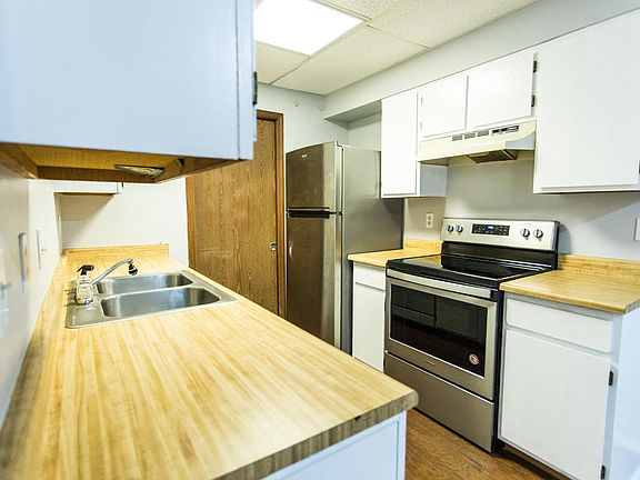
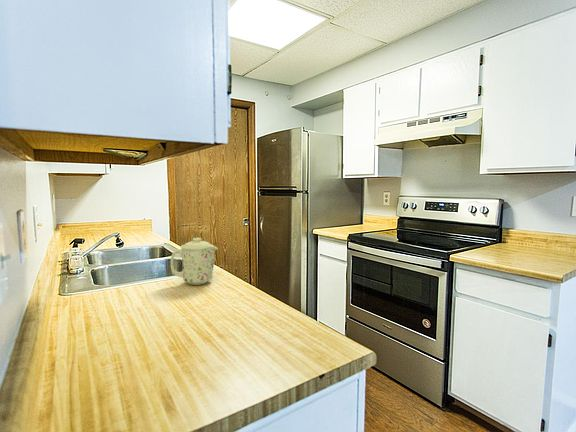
+ mug [170,237,219,286]
